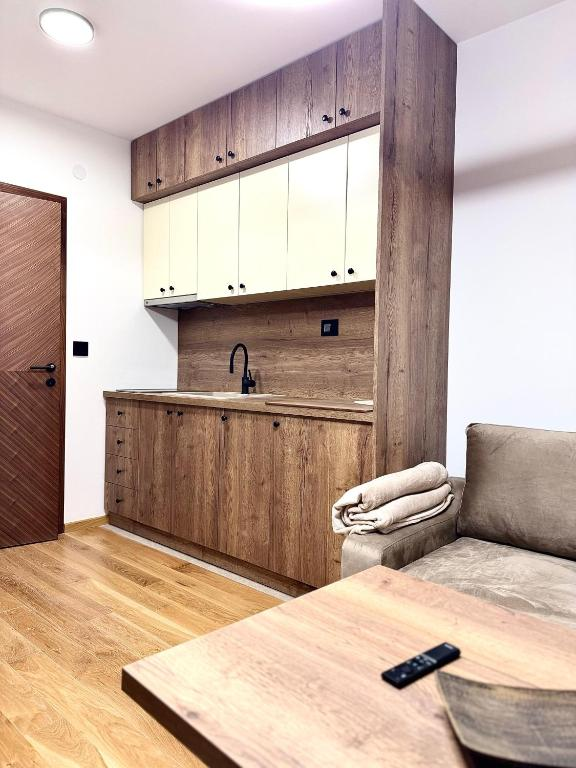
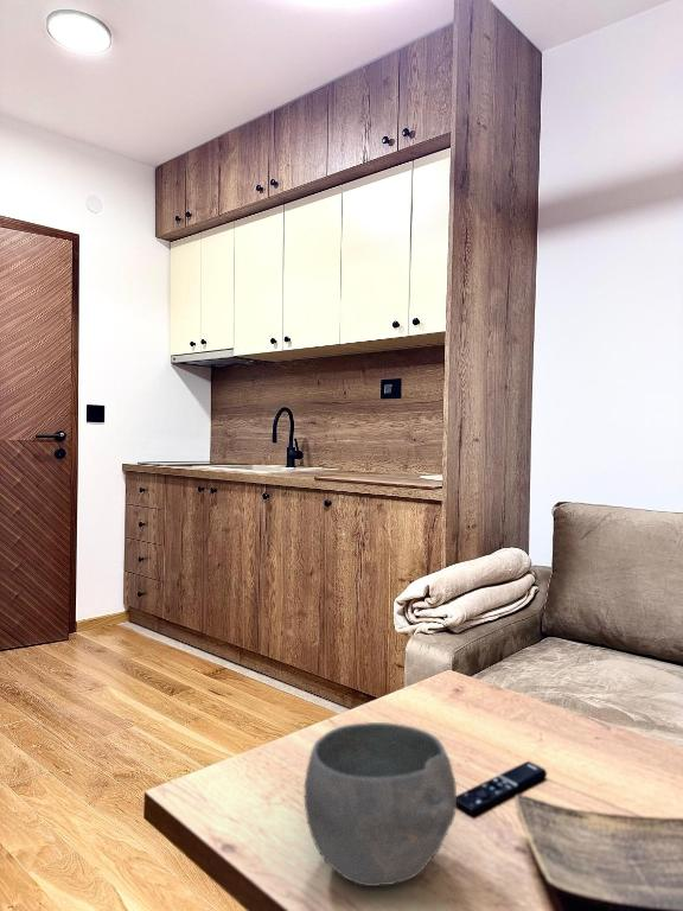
+ bowl [304,721,458,887]
